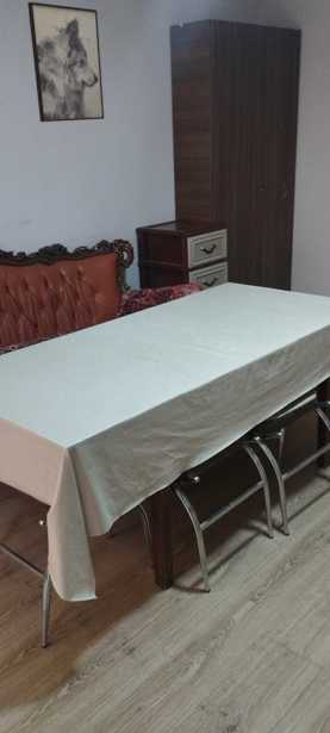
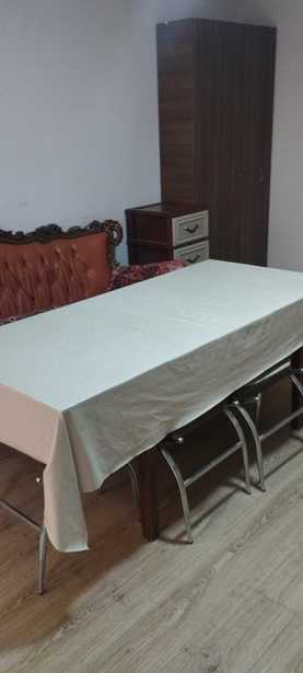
- wall art [26,1,105,123]
